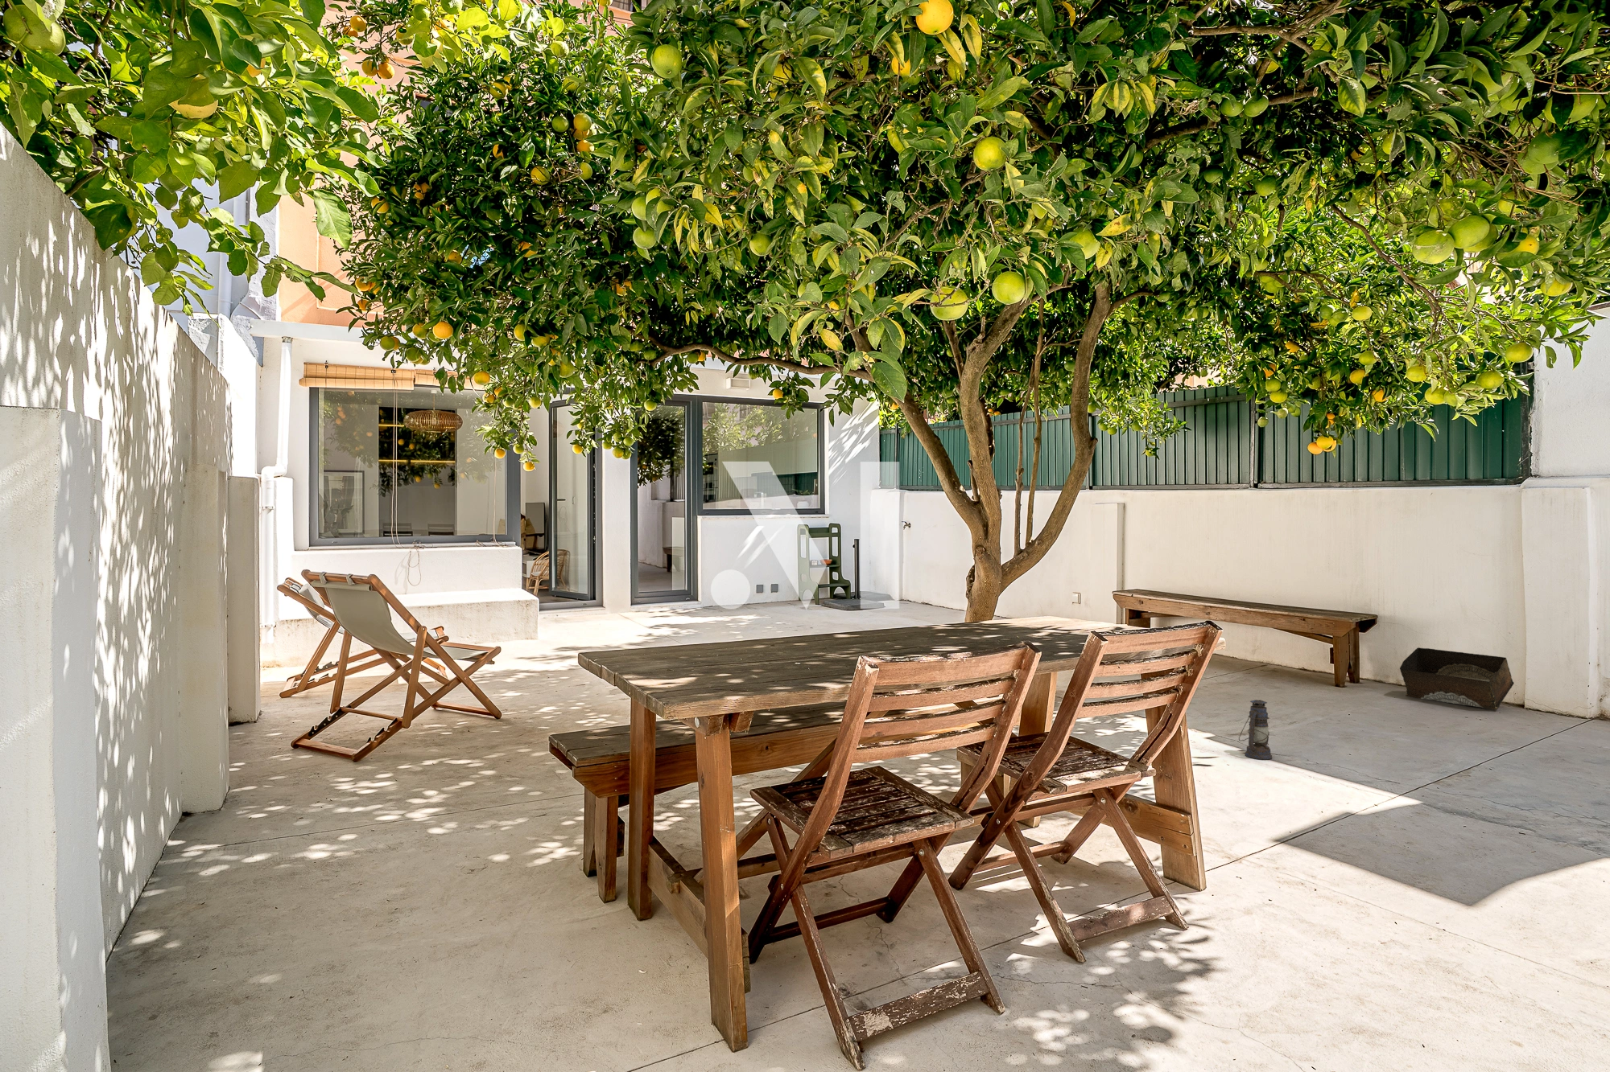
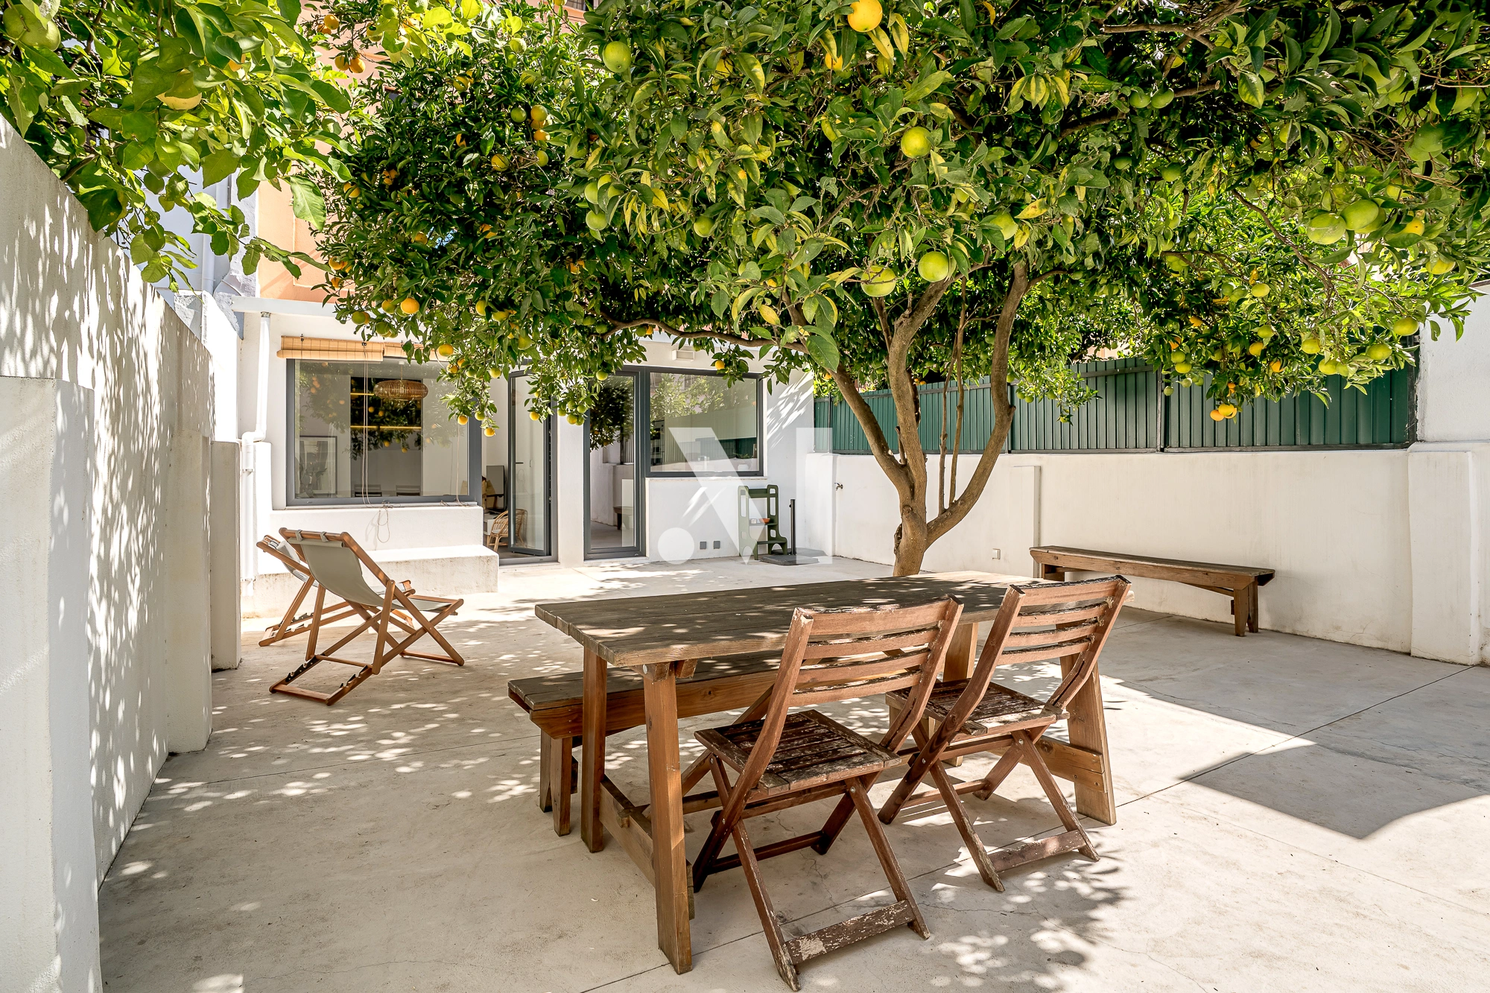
- storage bin [1399,646,1515,711]
- lantern [1238,699,1272,760]
